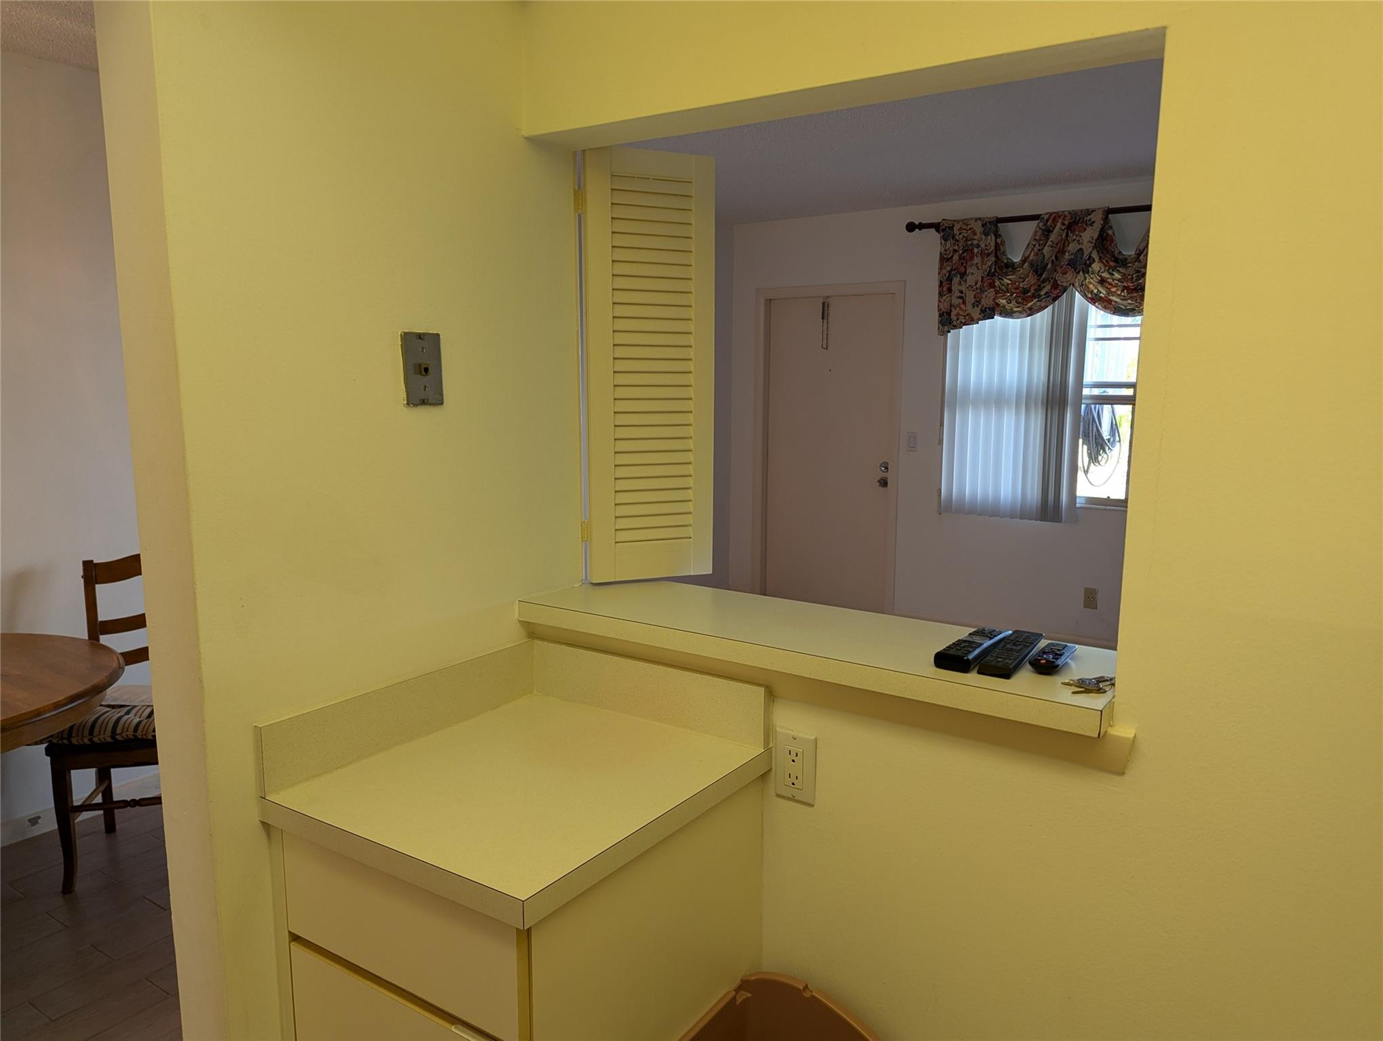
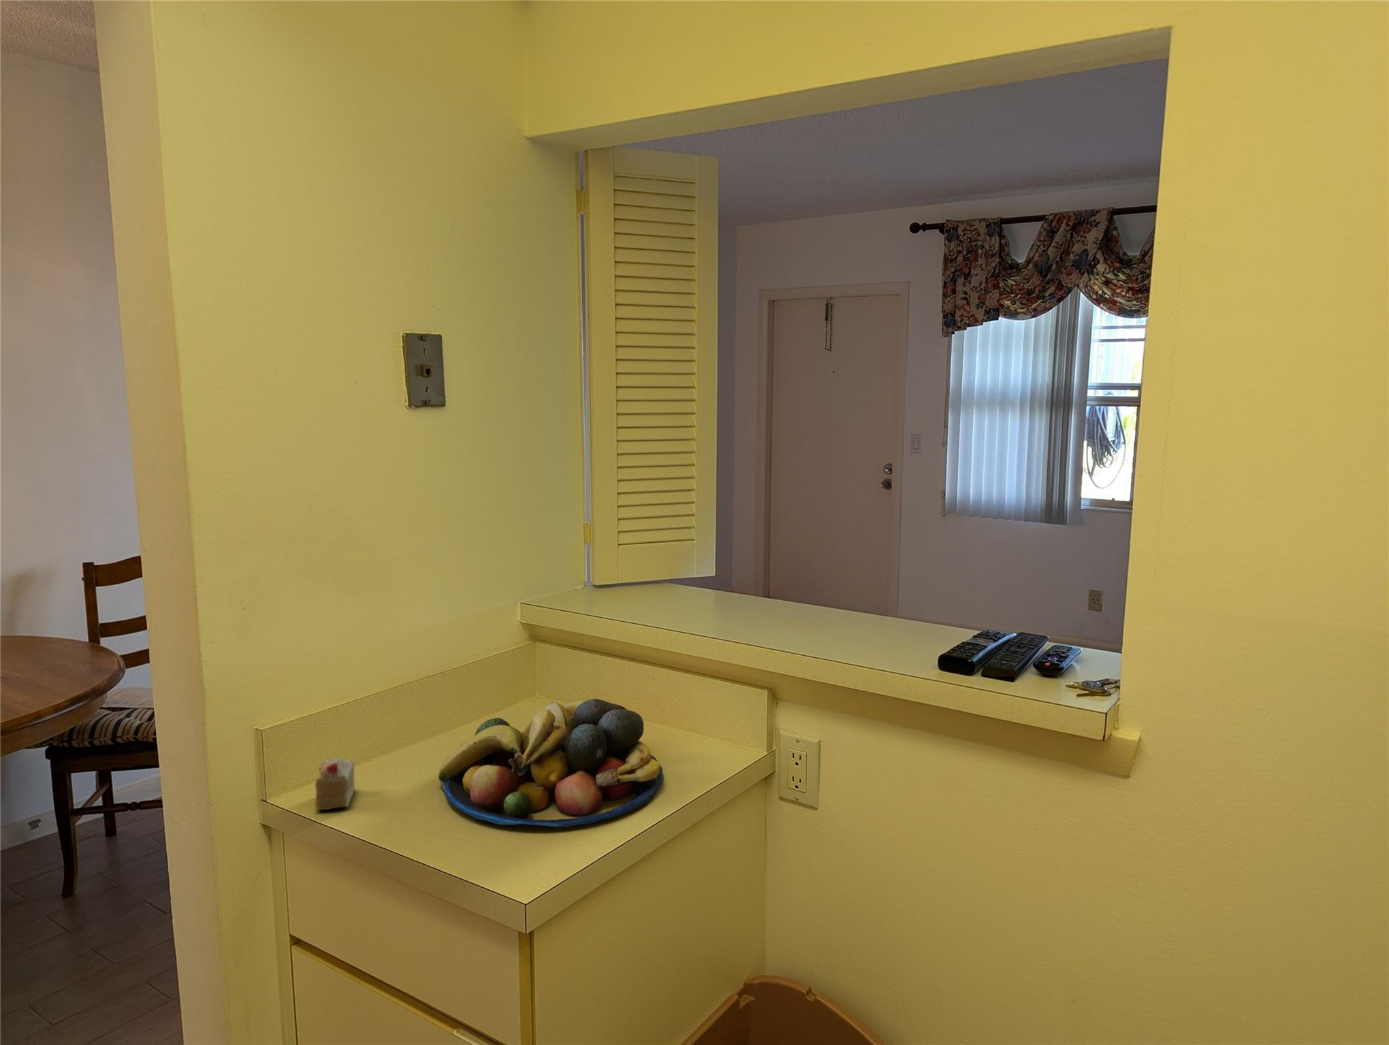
+ fruit bowl [438,698,664,828]
+ cake slice [314,756,356,811]
